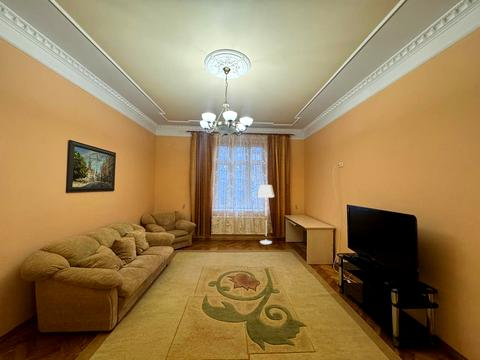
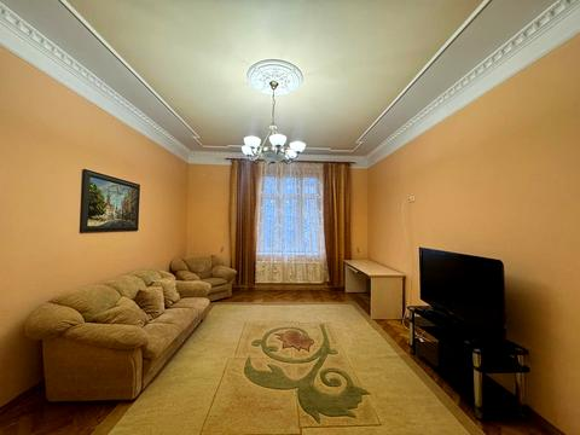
- floor lamp [257,184,275,245]
